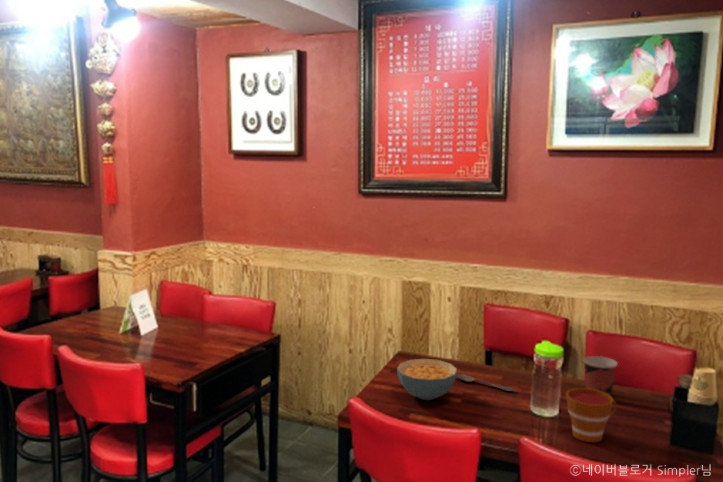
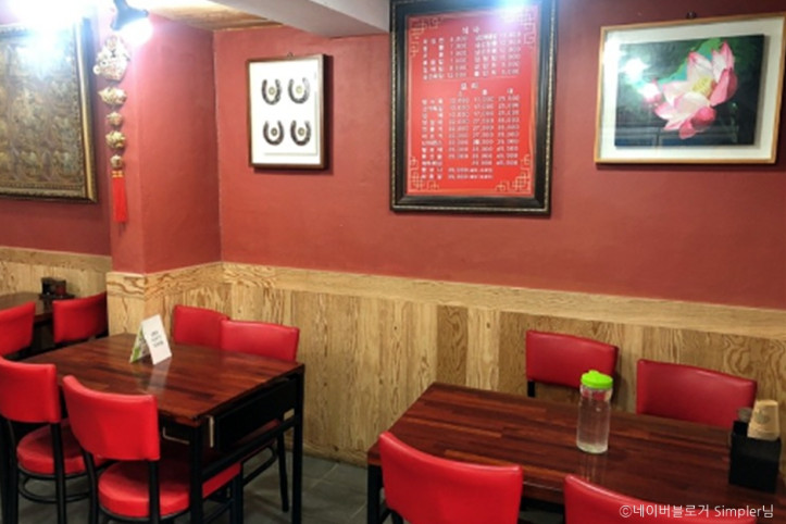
- cereal bowl [396,358,458,401]
- cup [582,355,619,397]
- spoon [456,373,516,393]
- cup [565,387,618,443]
